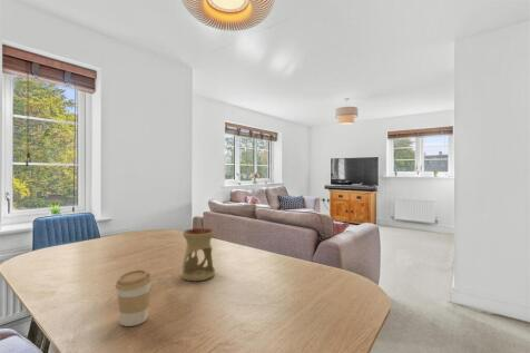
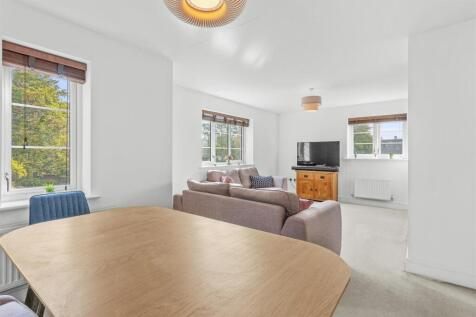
- coffee cup [115,268,153,327]
- oil burner [181,227,216,282]
